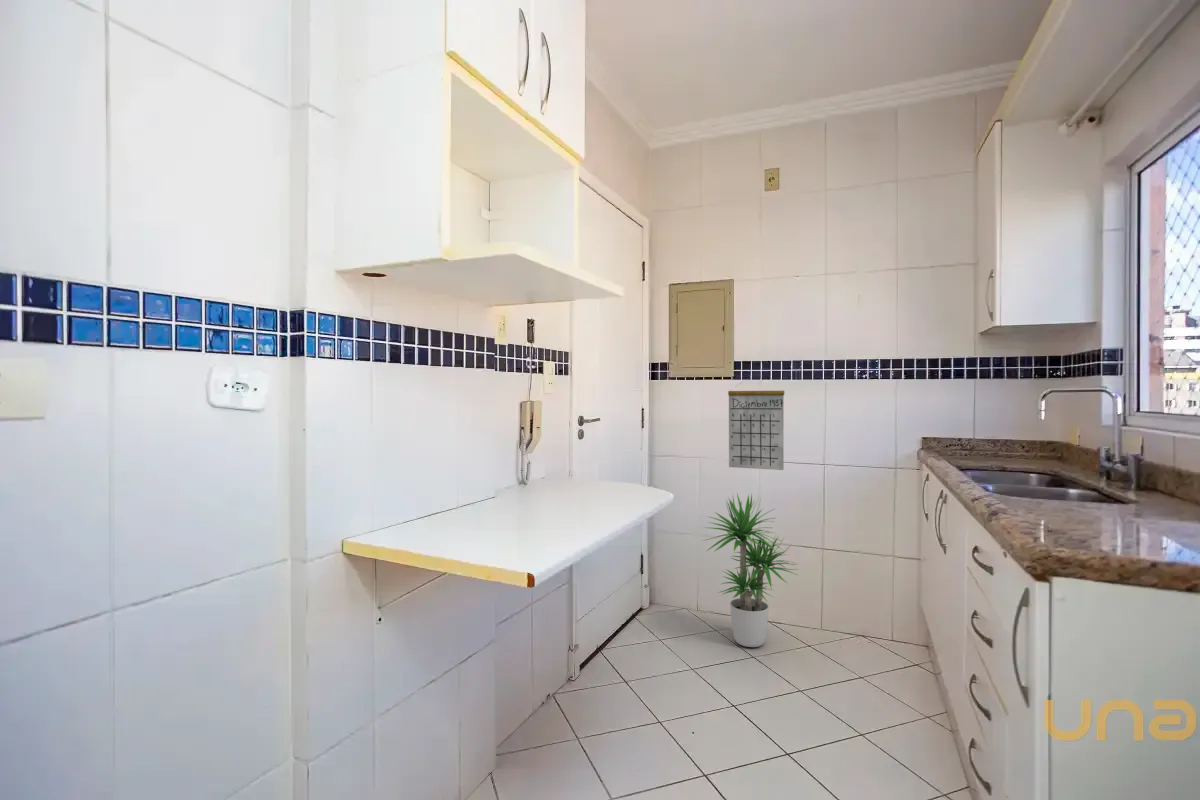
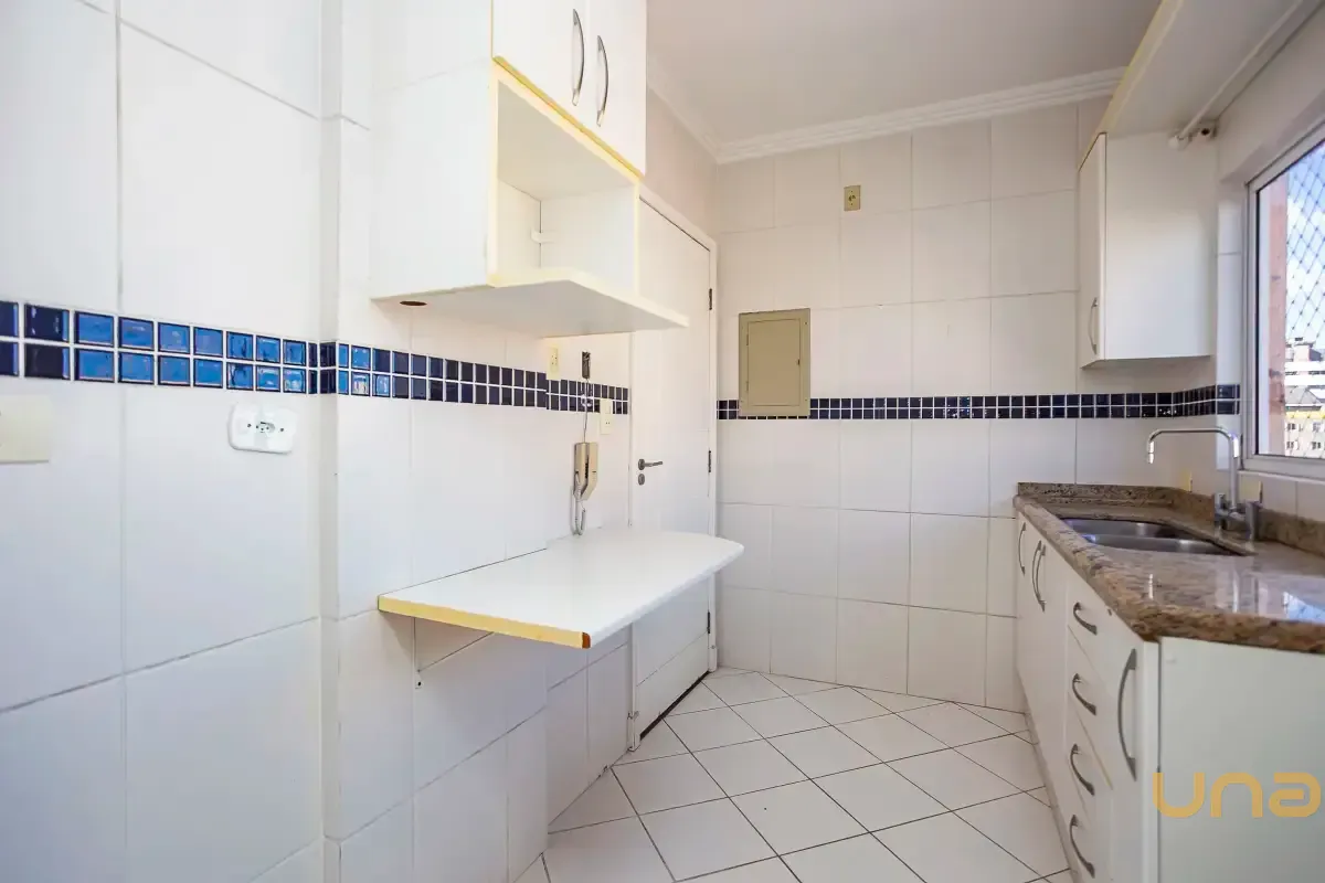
- potted plant [701,492,800,648]
- calendar [727,372,785,471]
